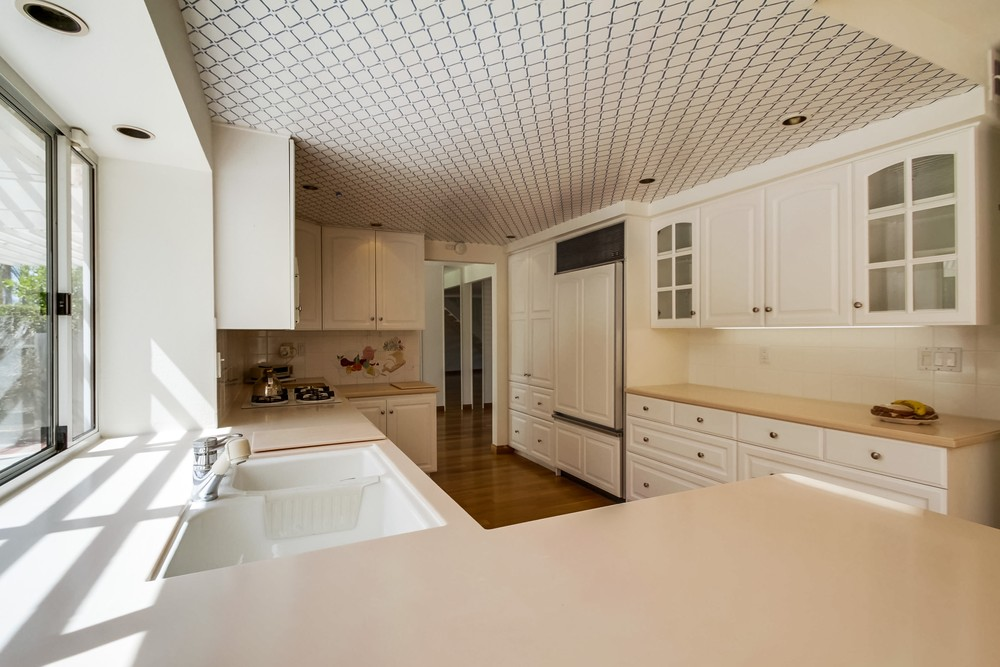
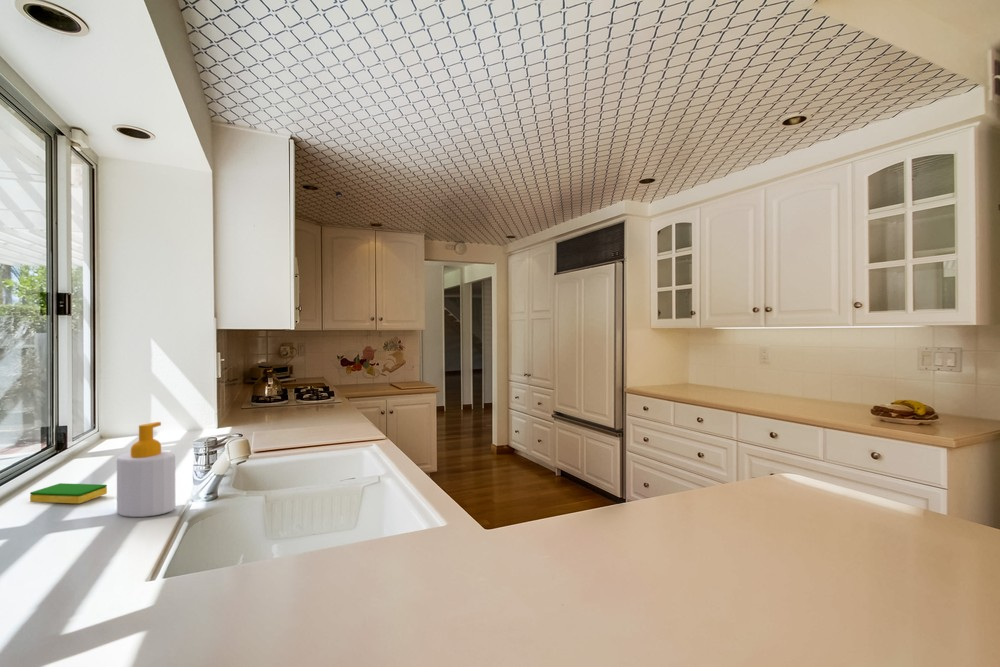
+ dish sponge [29,482,108,504]
+ soap bottle [116,421,176,518]
